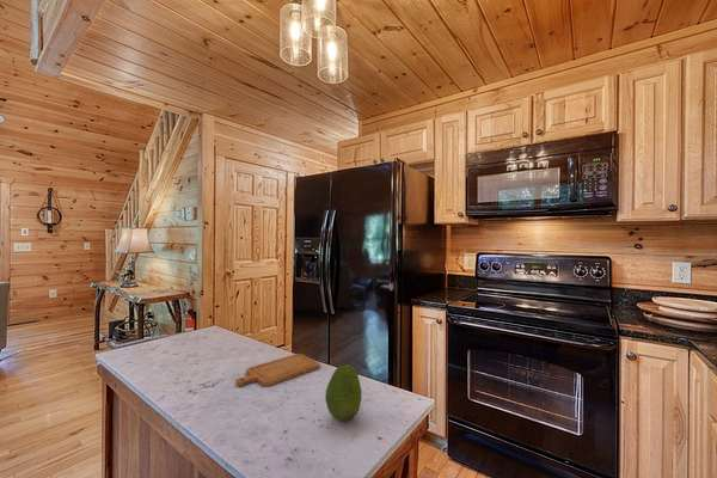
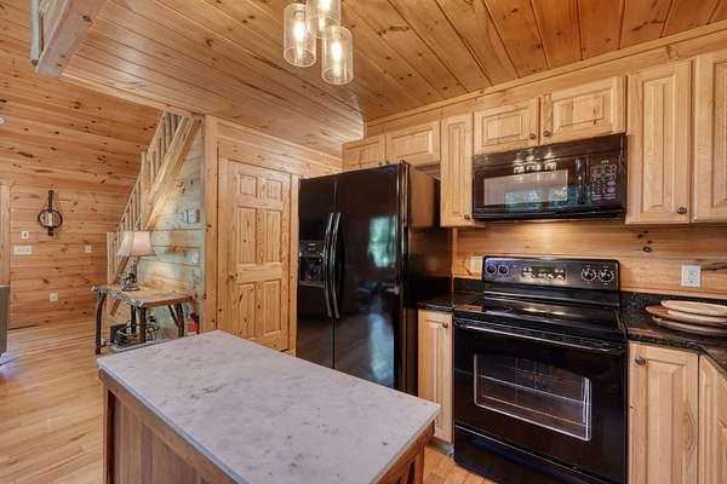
- chopping board [234,353,321,387]
- fruit [324,363,362,423]
